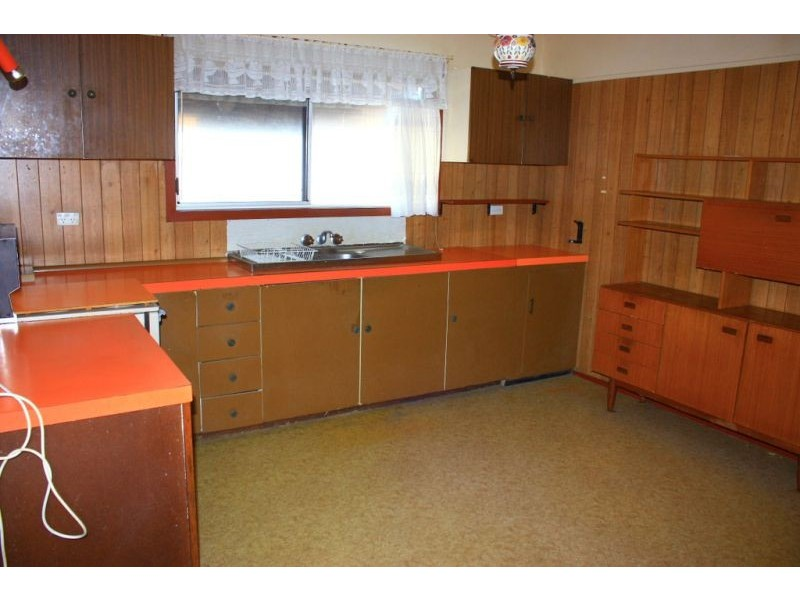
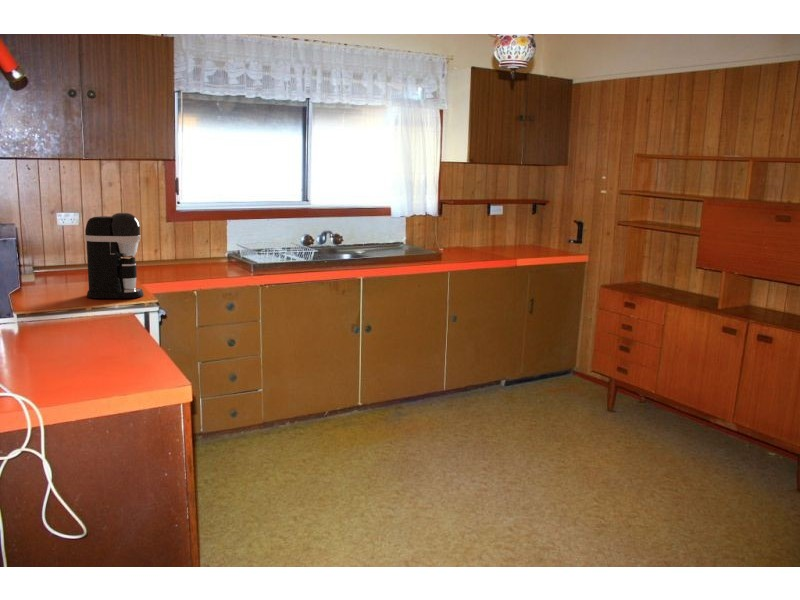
+ coffee maker [84,212,145,299]
